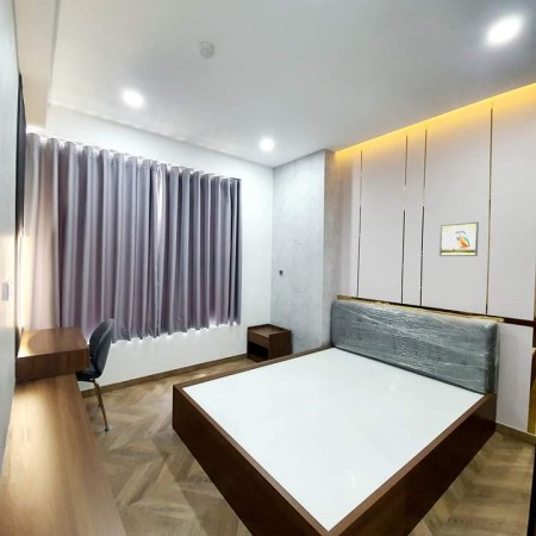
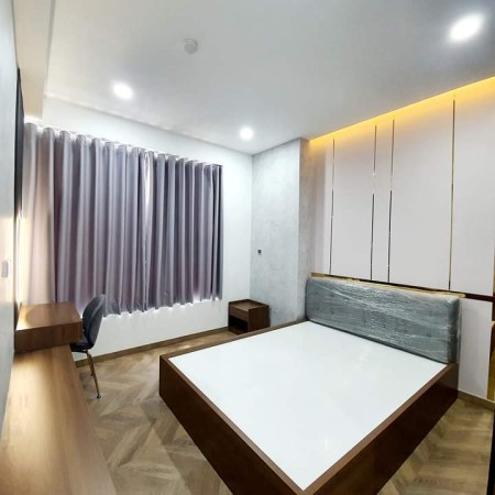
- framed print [438,220,480,257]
